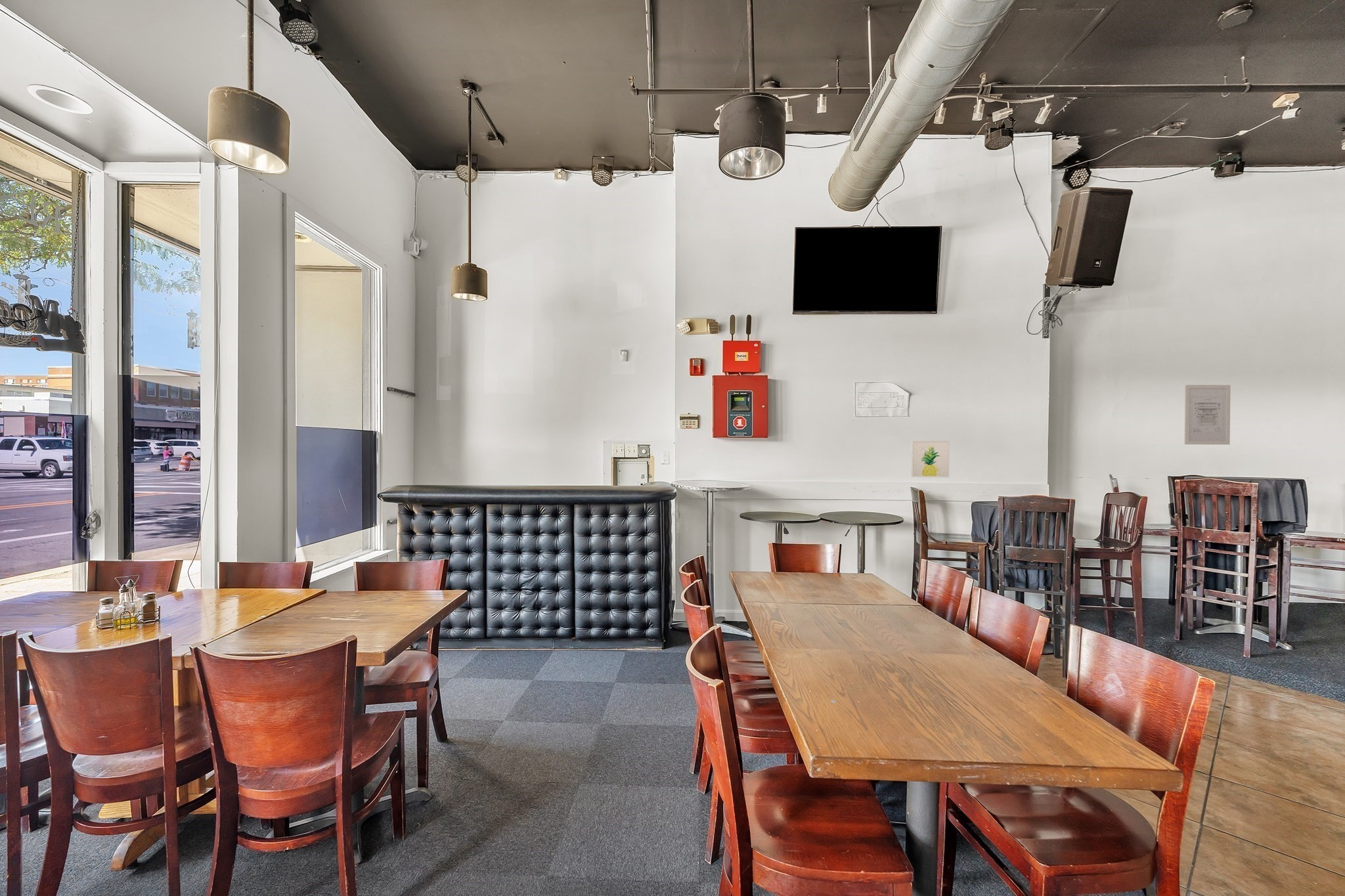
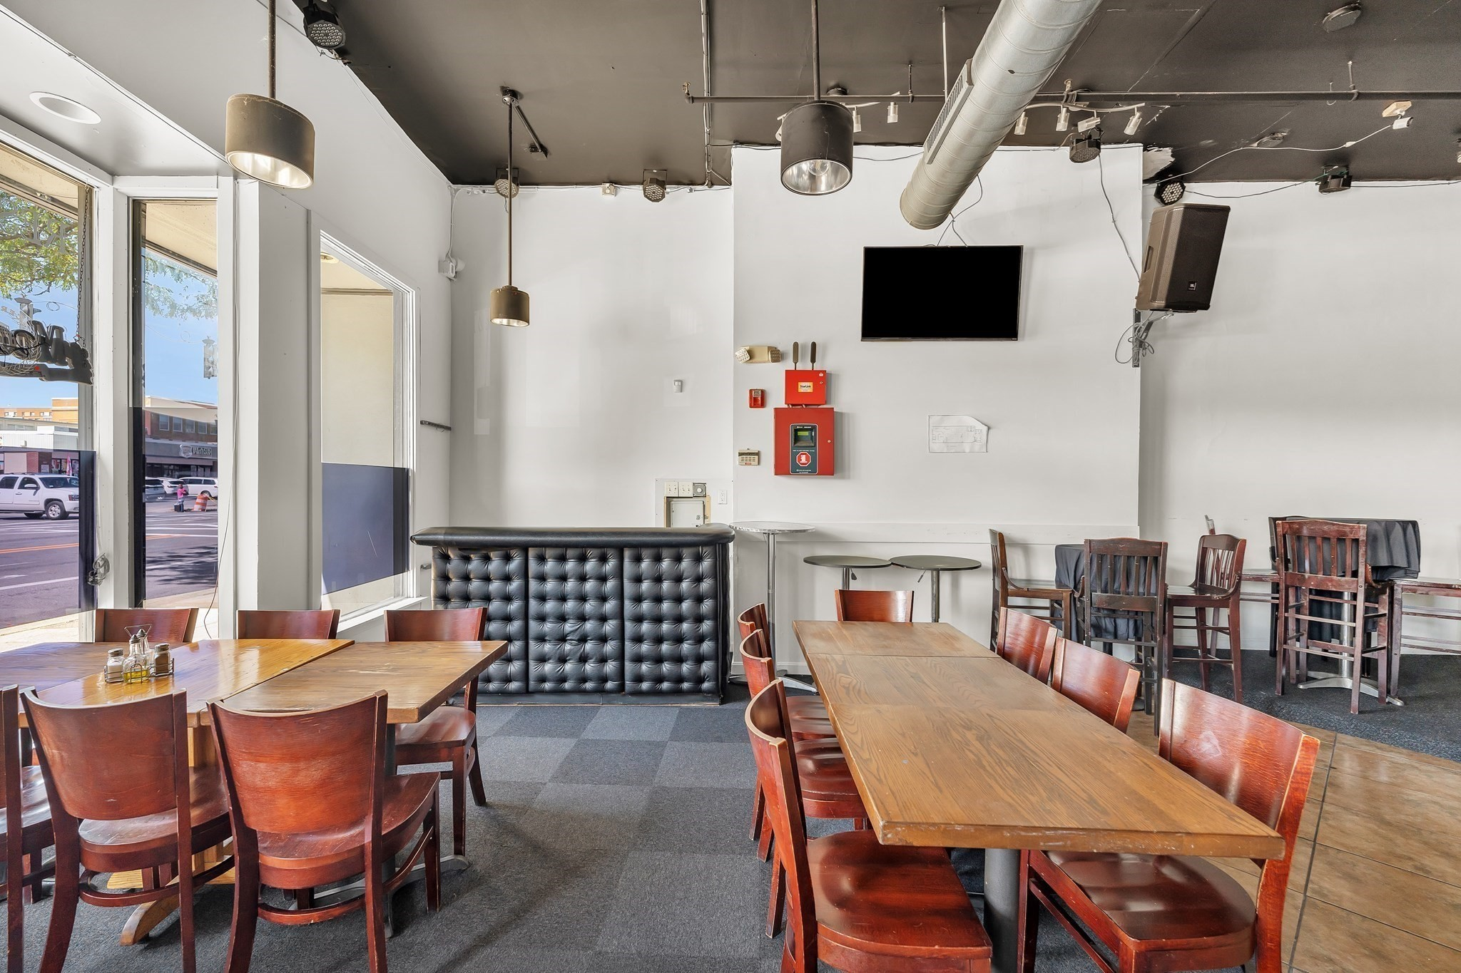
- wall art [910,440,950,478]
- wall art [1184,384,1231,445]
